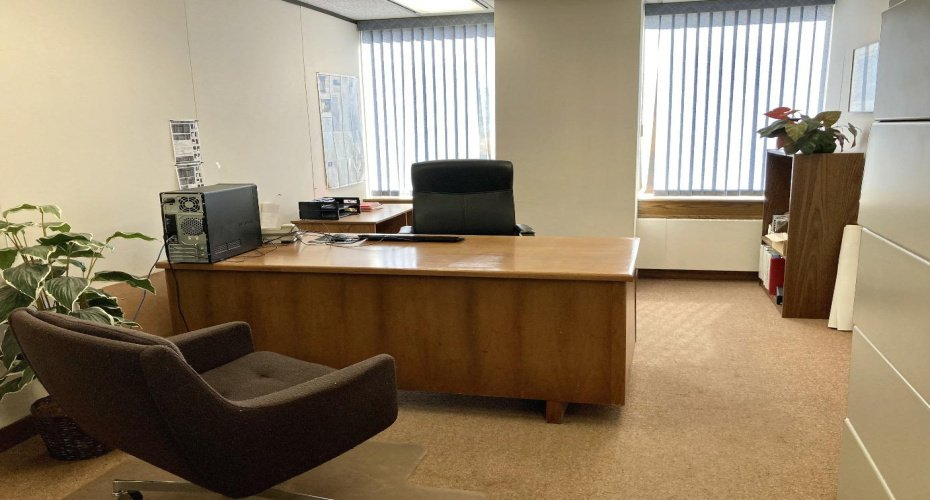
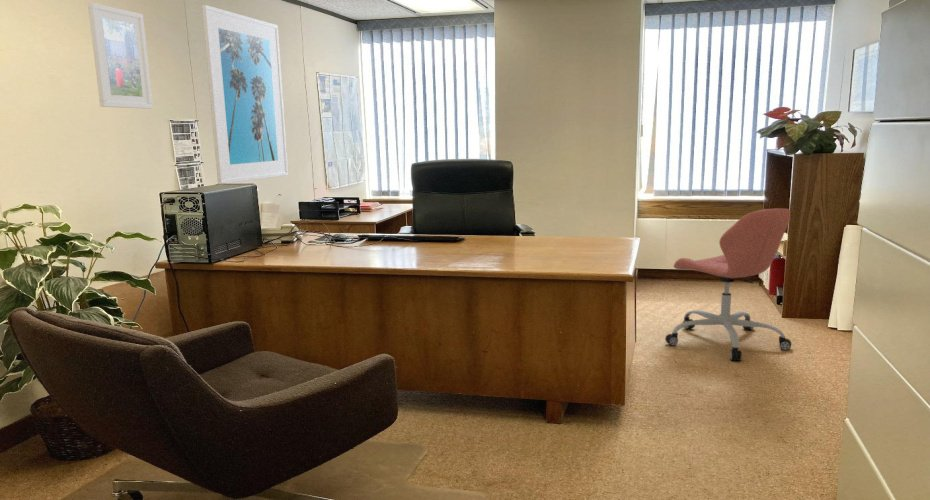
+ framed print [201,4,289,185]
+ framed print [87,2,154,110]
+ office chair [664,207,792,362]
